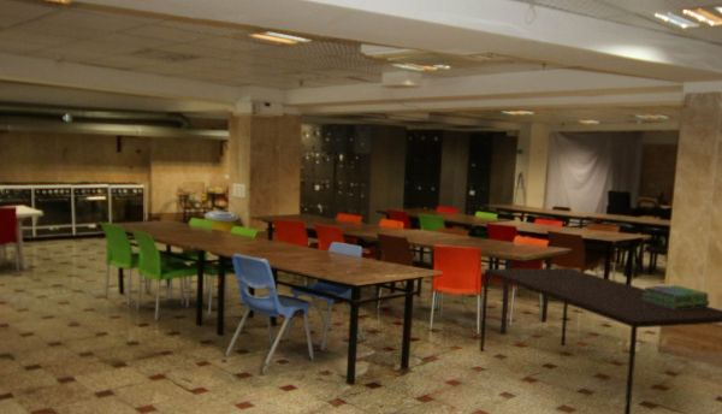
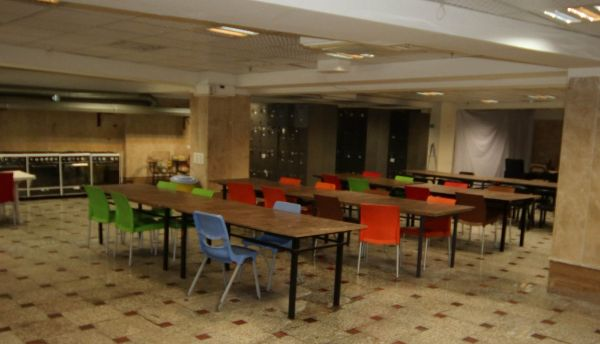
- dining table [479,267,722,414]
- stack of books [643,284,711,308]
